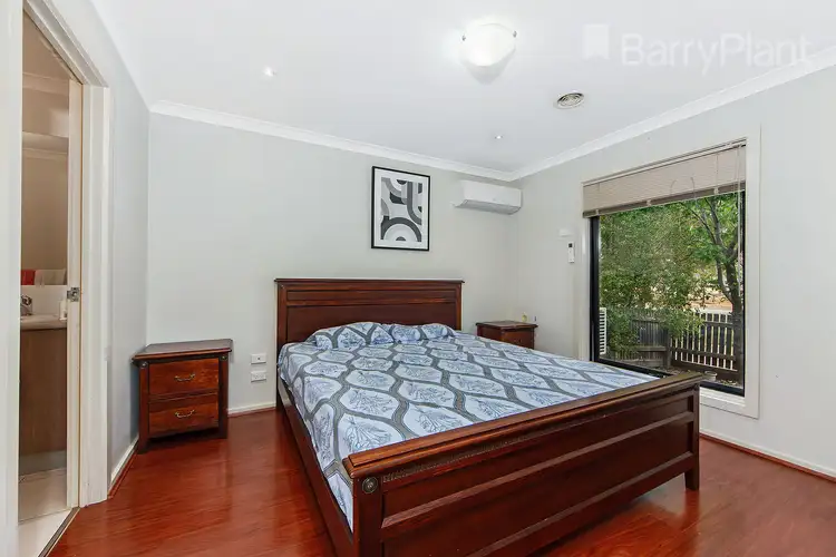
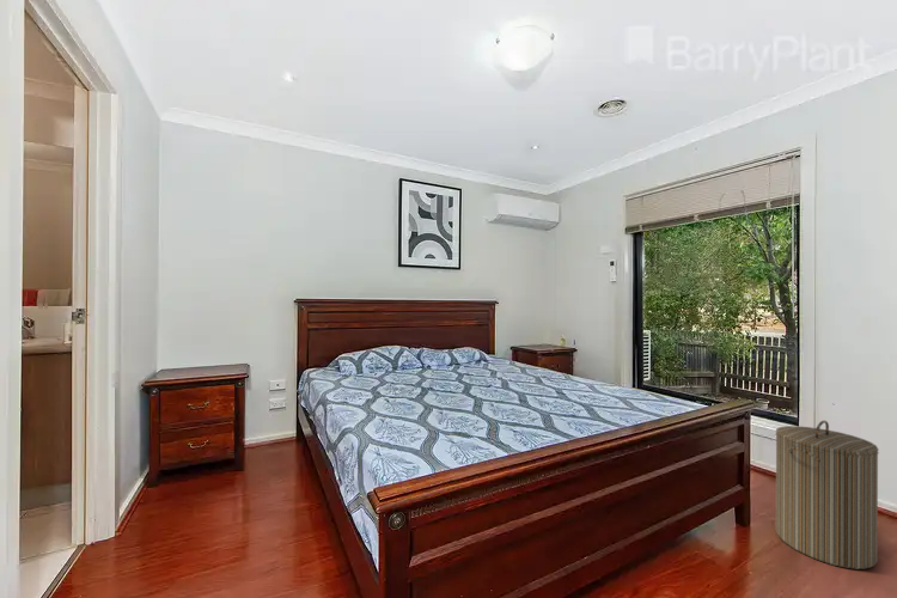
+ laundry hamper [775,420,880,570]
